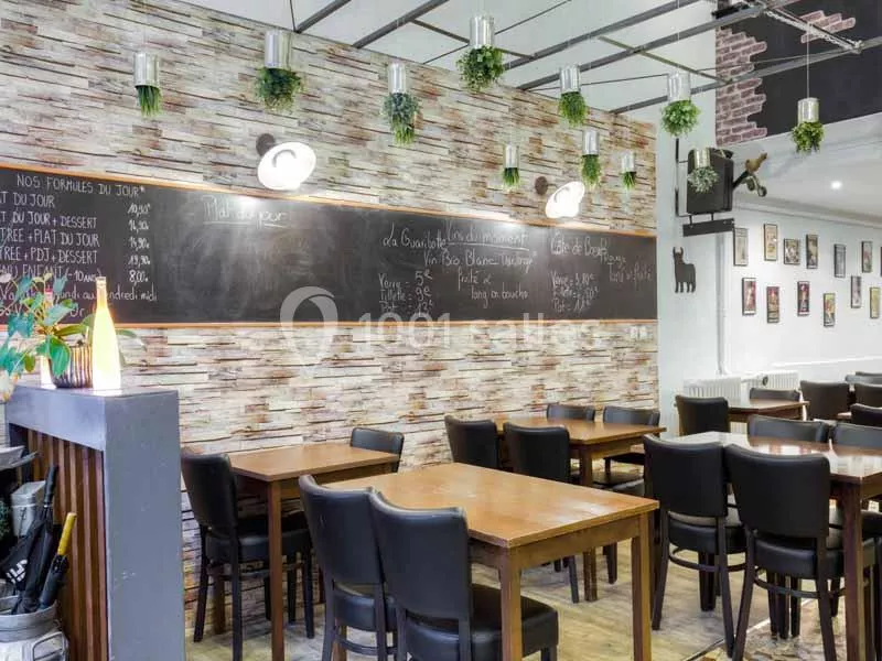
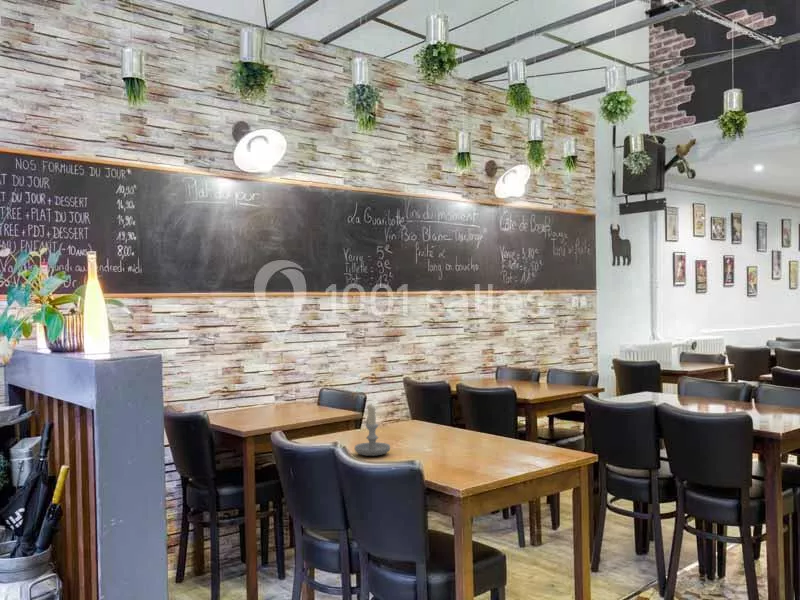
+ candle [354,402,391,457]
